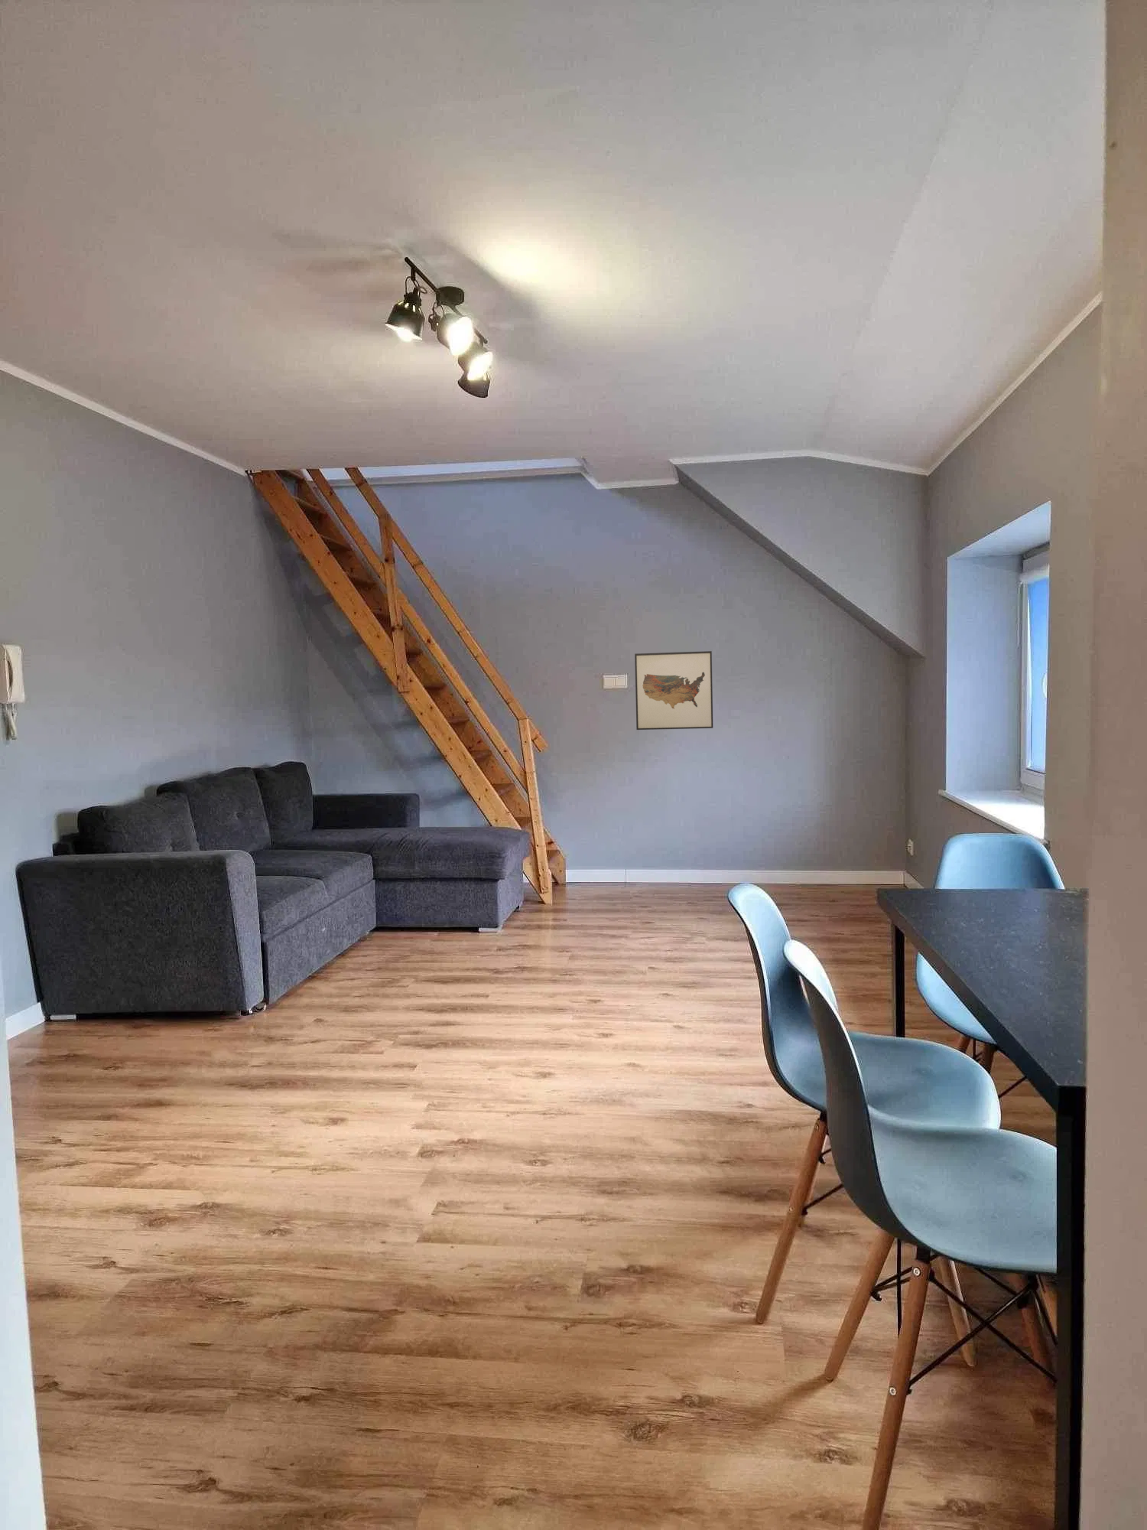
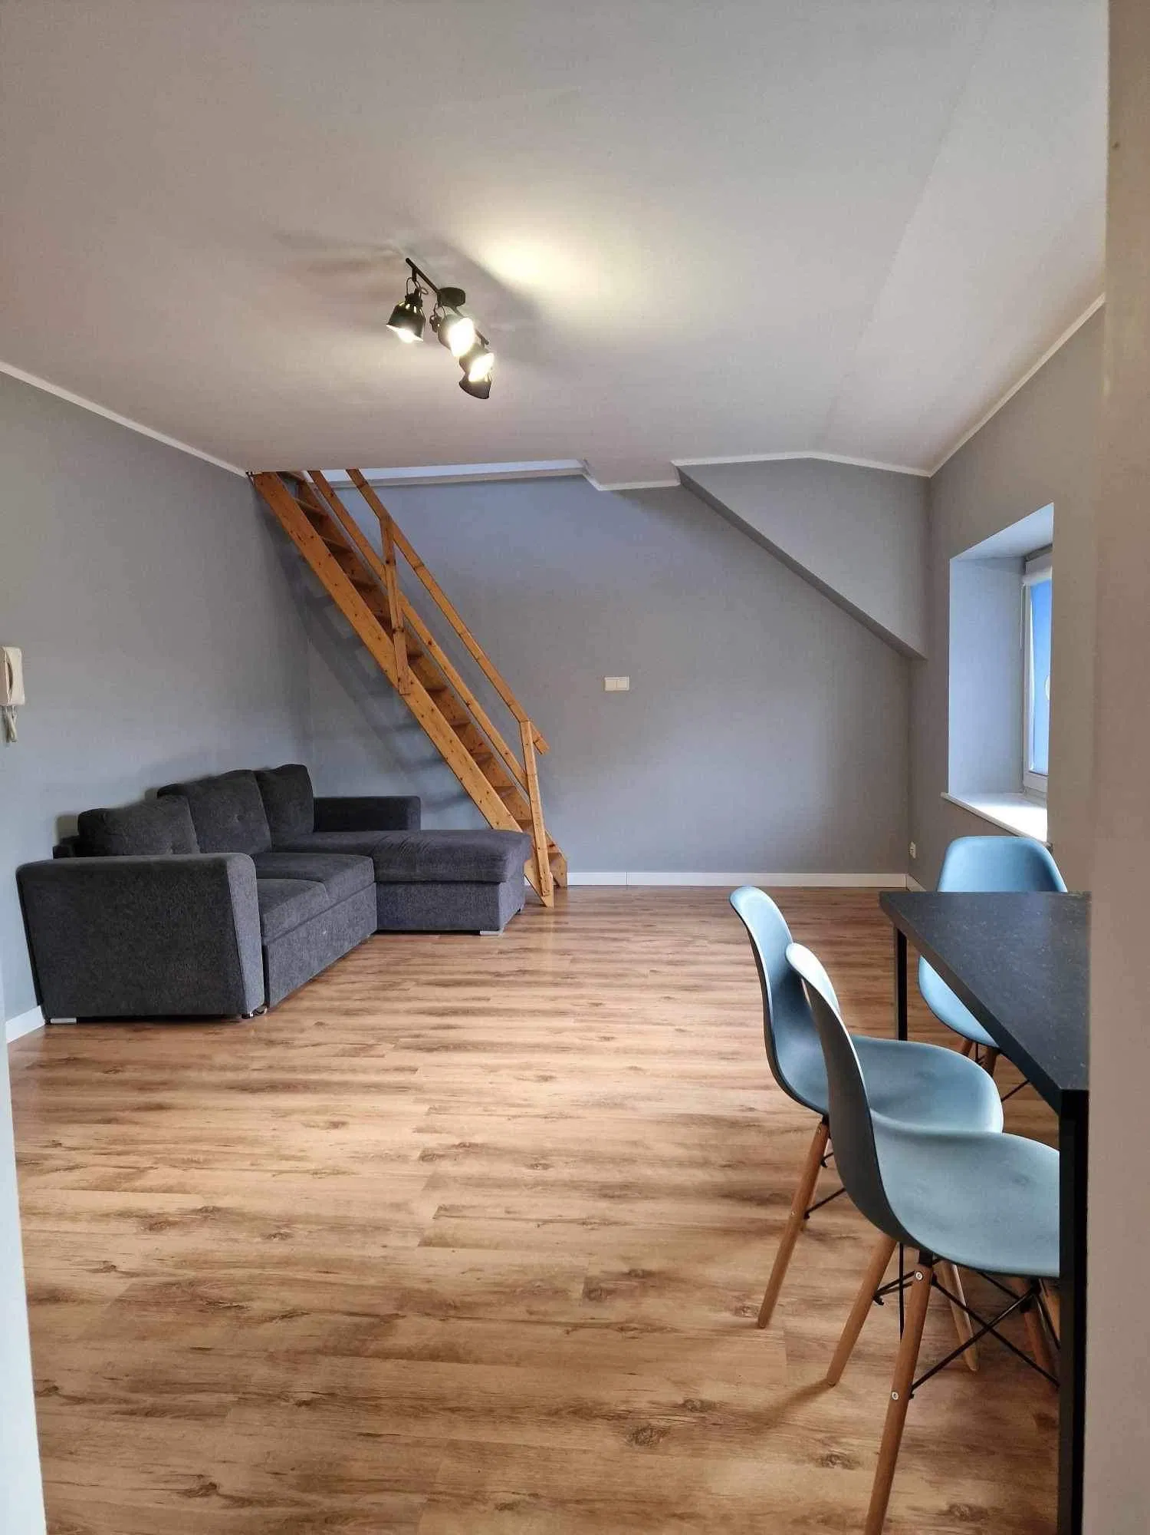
- wall art [634,651,713,730]
